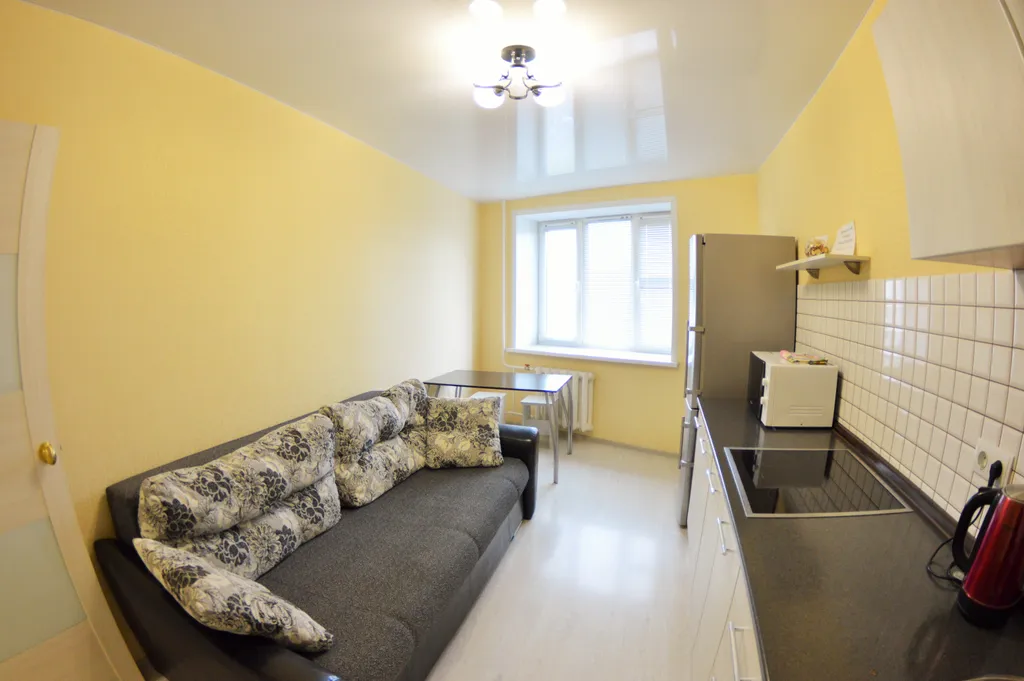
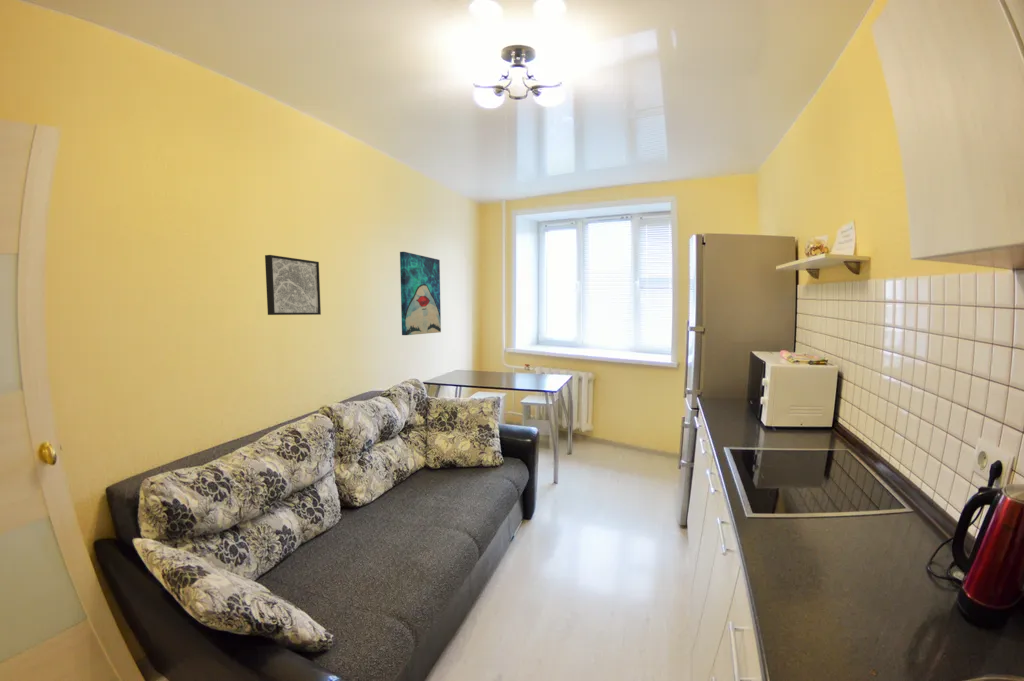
+ wall art [264,254,322,316]
+ wall art [399,251,442,336]
